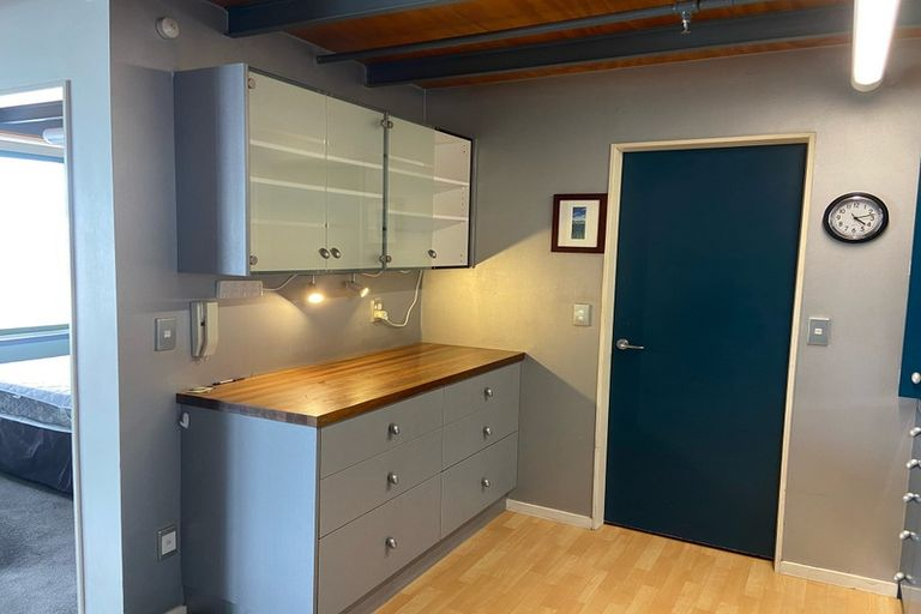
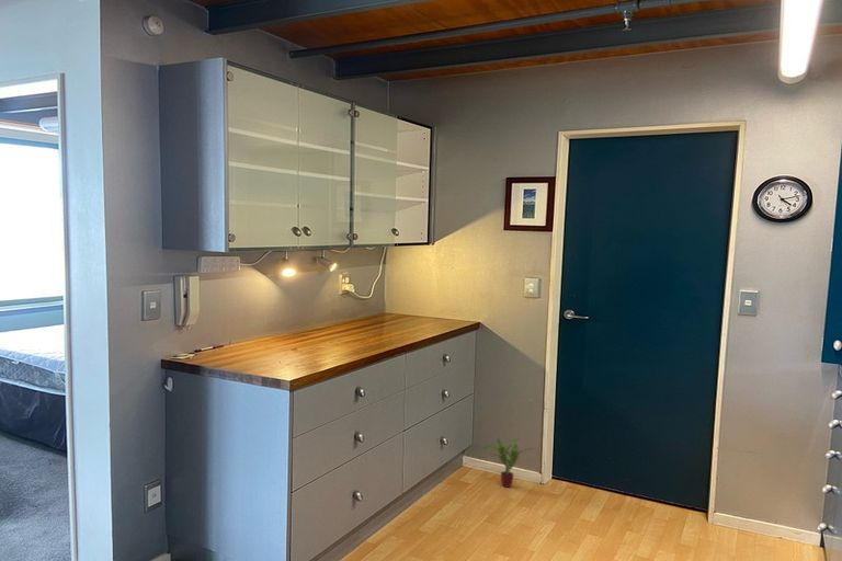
+ potted plant [483,437,535,489]
